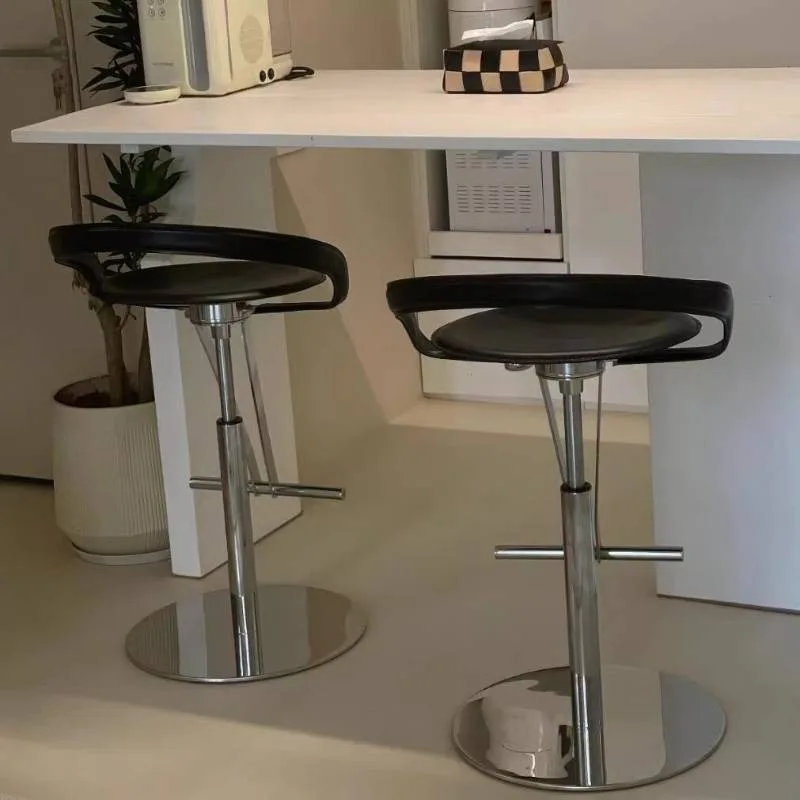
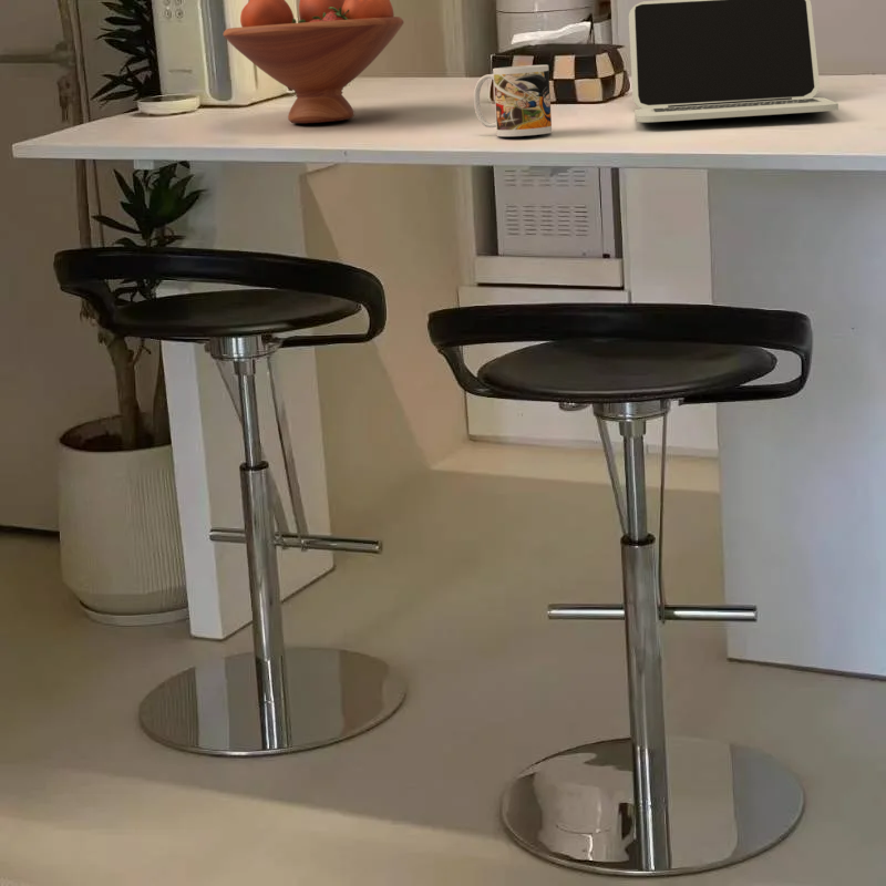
+ fruit bowl [223,0,404,124]
+ laptop [628,0,839,123]
+ mug [473,64,553,137]
